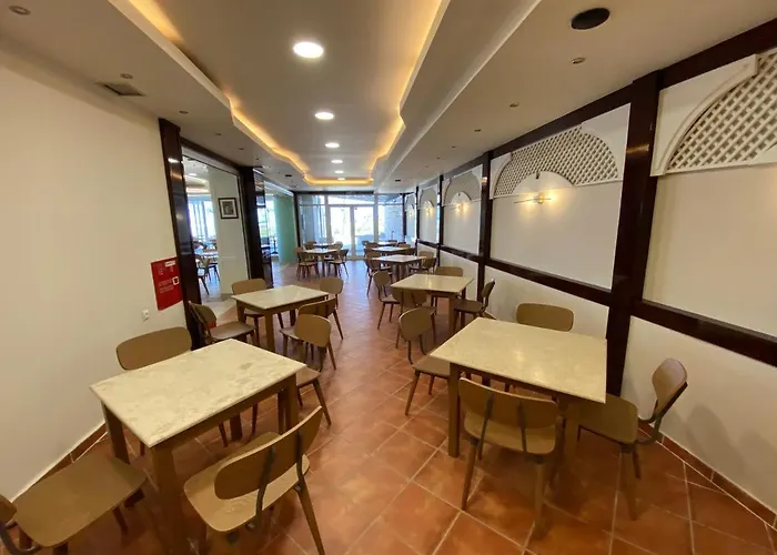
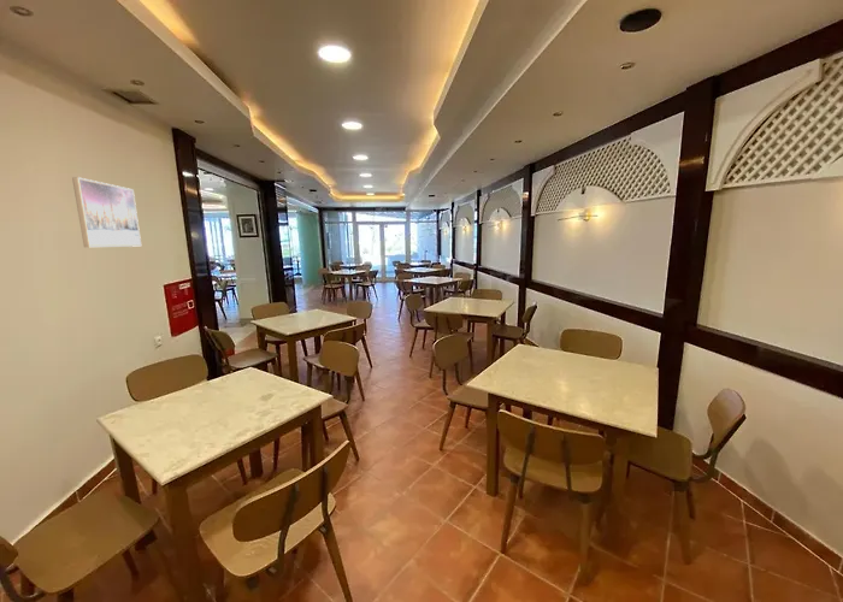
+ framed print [71,176,142,248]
